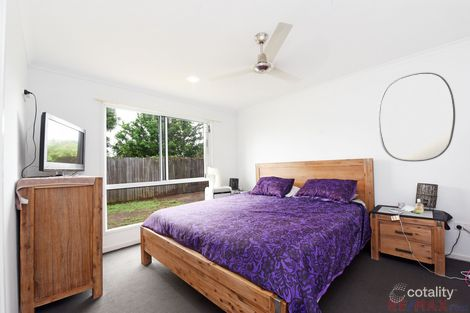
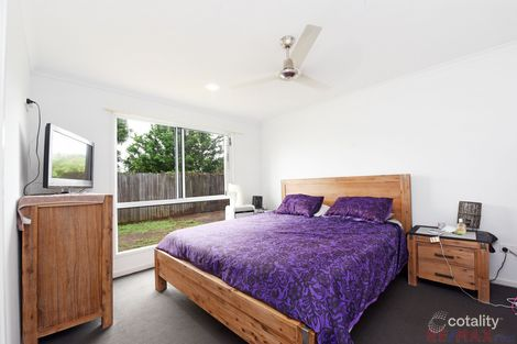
- home mirror [377,72,456,163]
